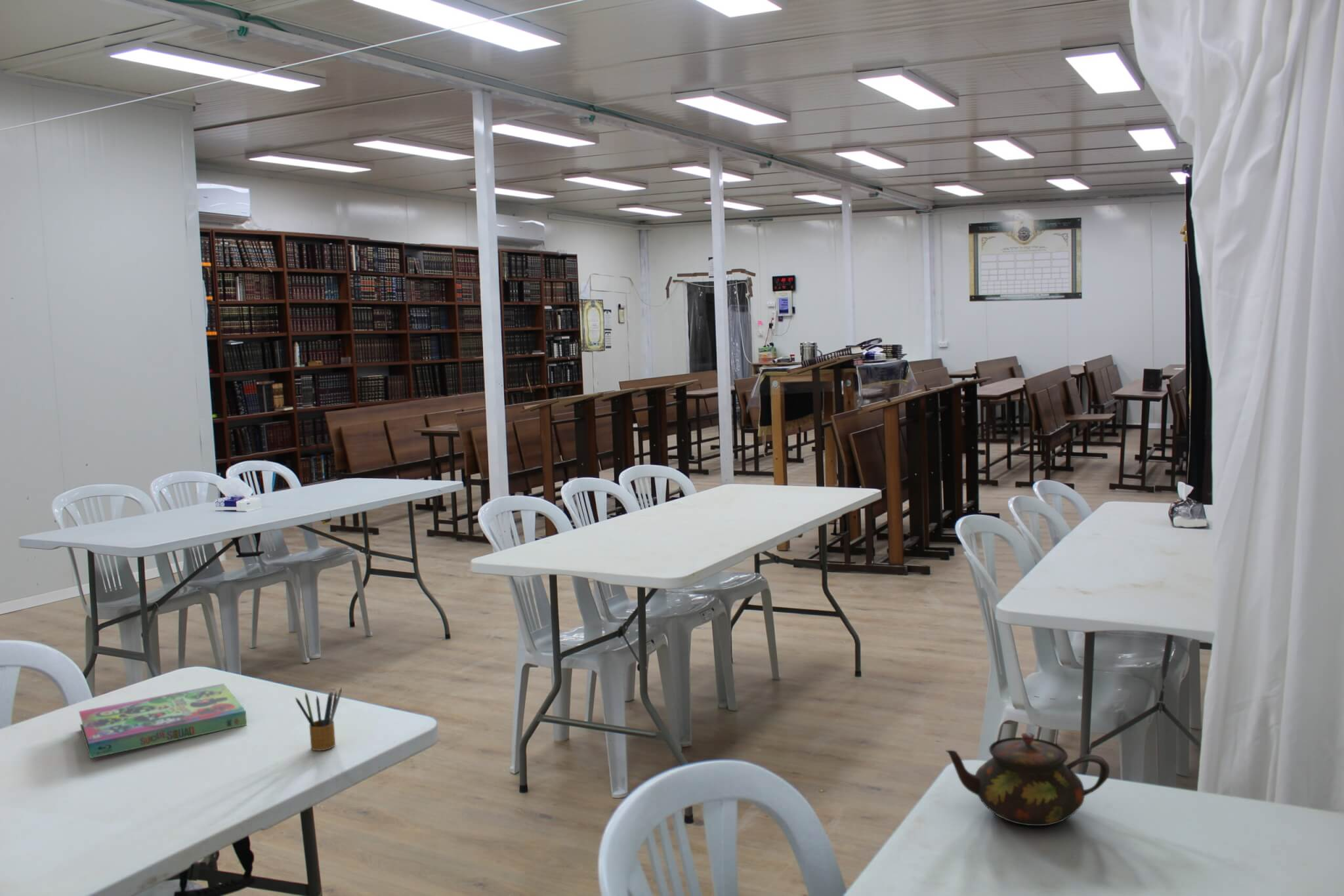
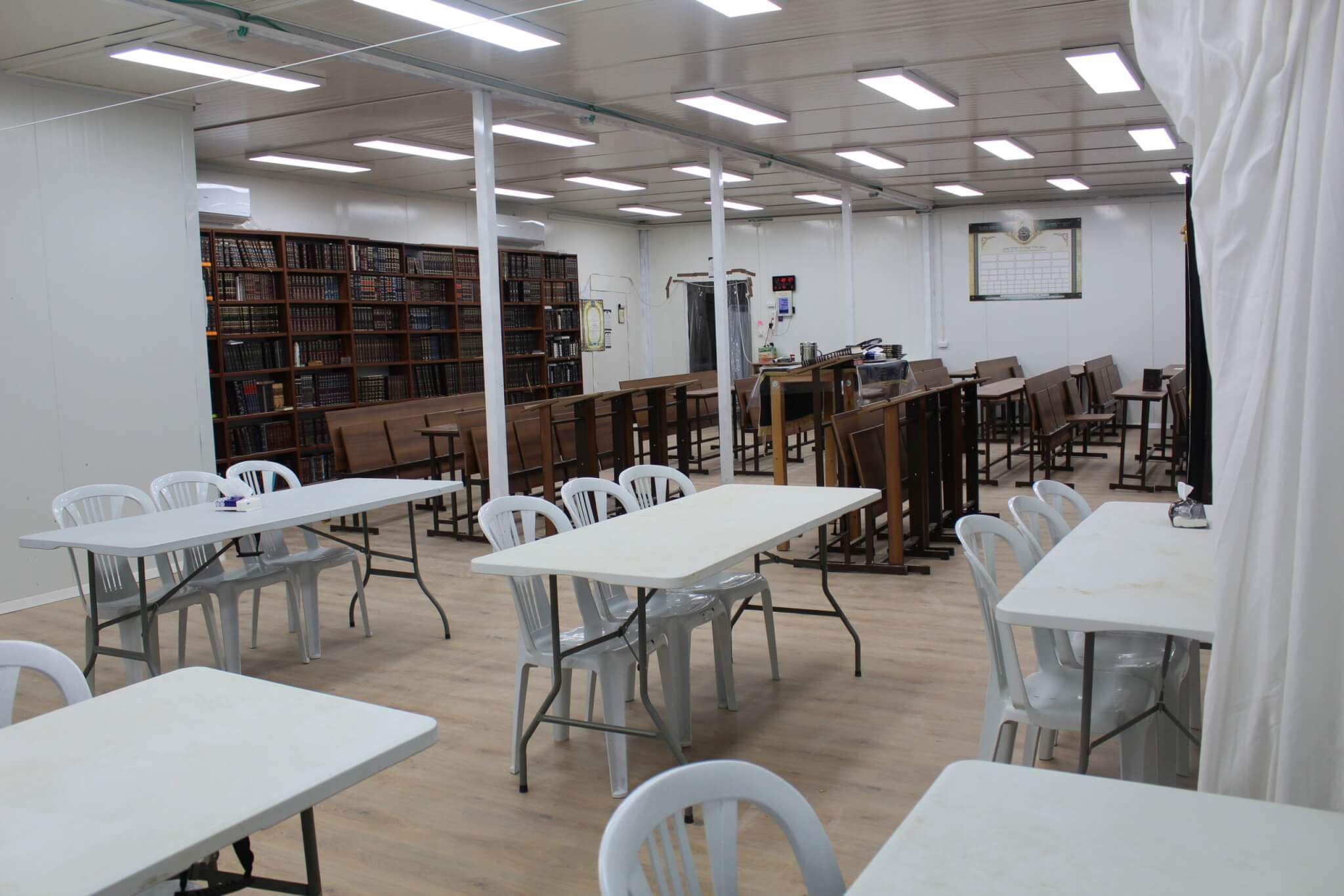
- teapot [945,732,1110,826]
- pencil box [295,687,343,751]
- book [78,683,247,759]
